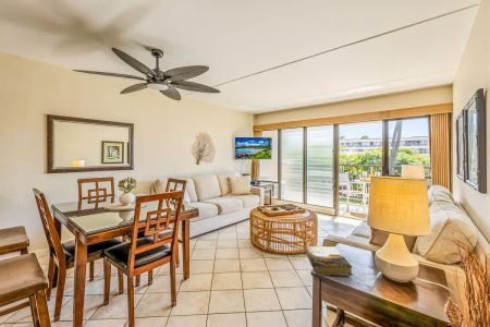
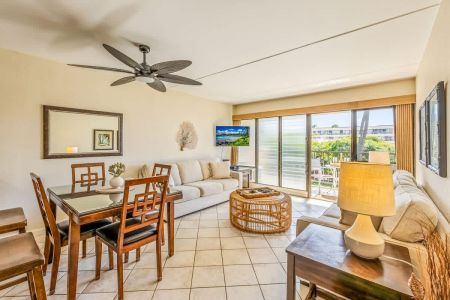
- book [304,245,354,276]
